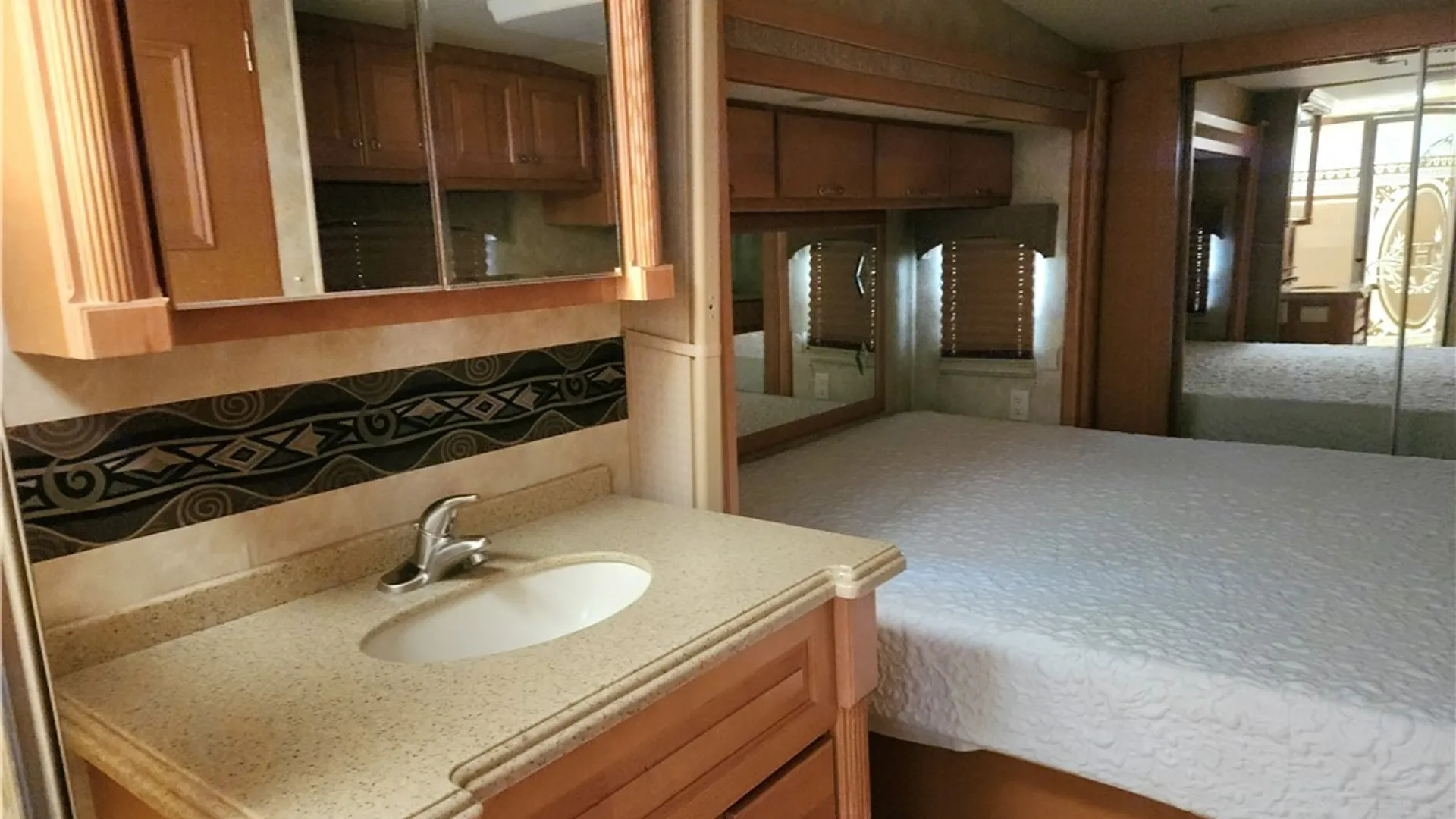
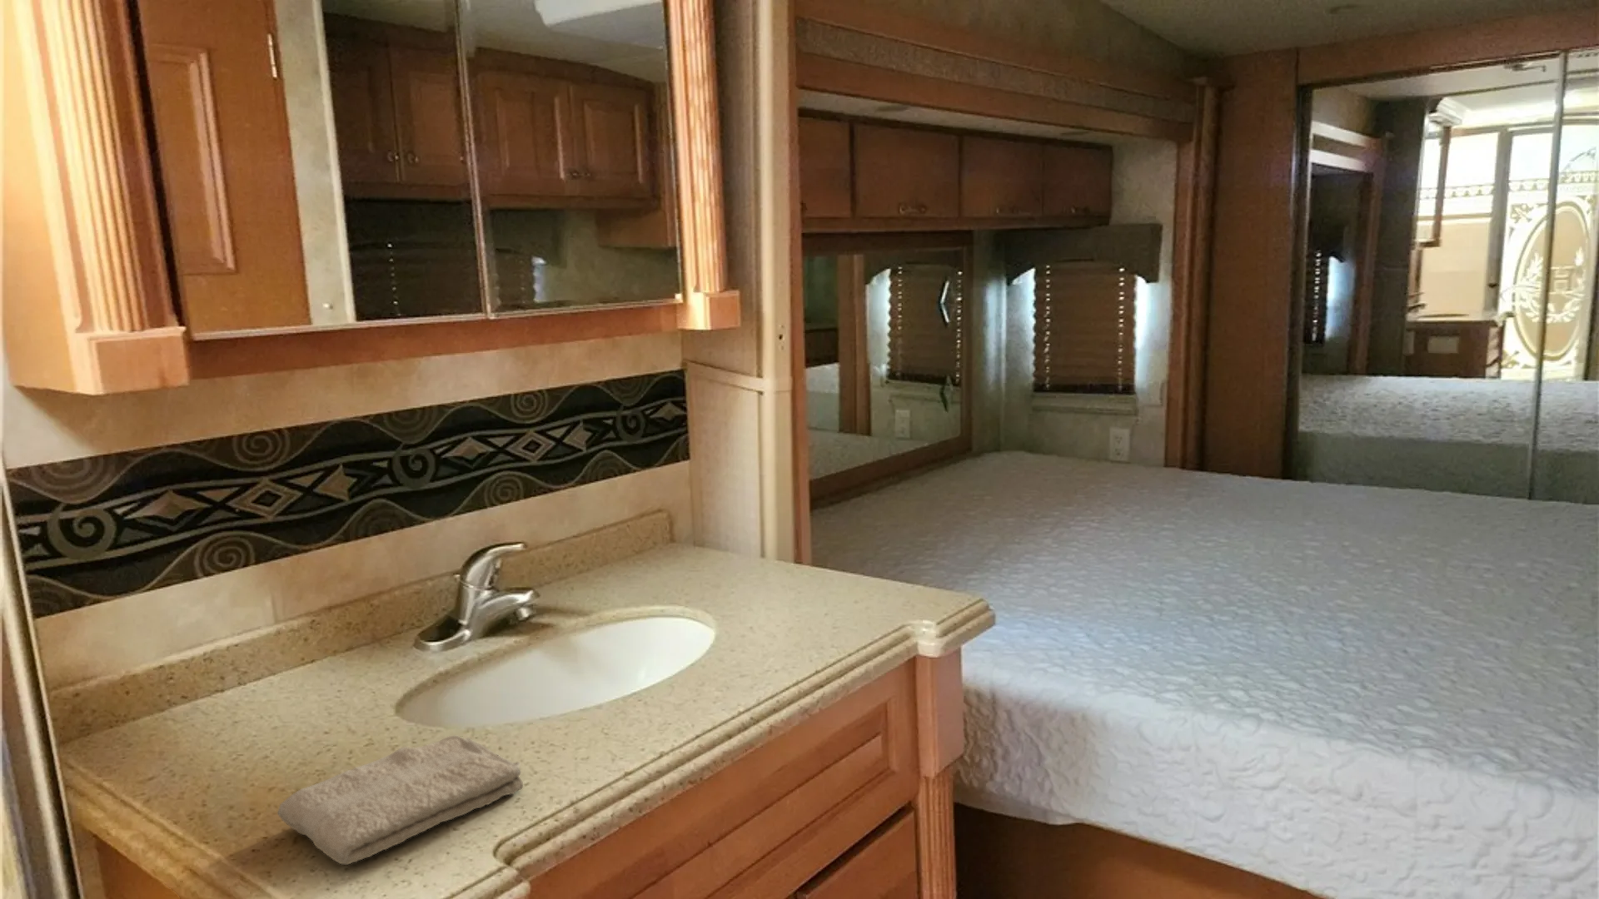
+ washcloth [277,735,524,866]
